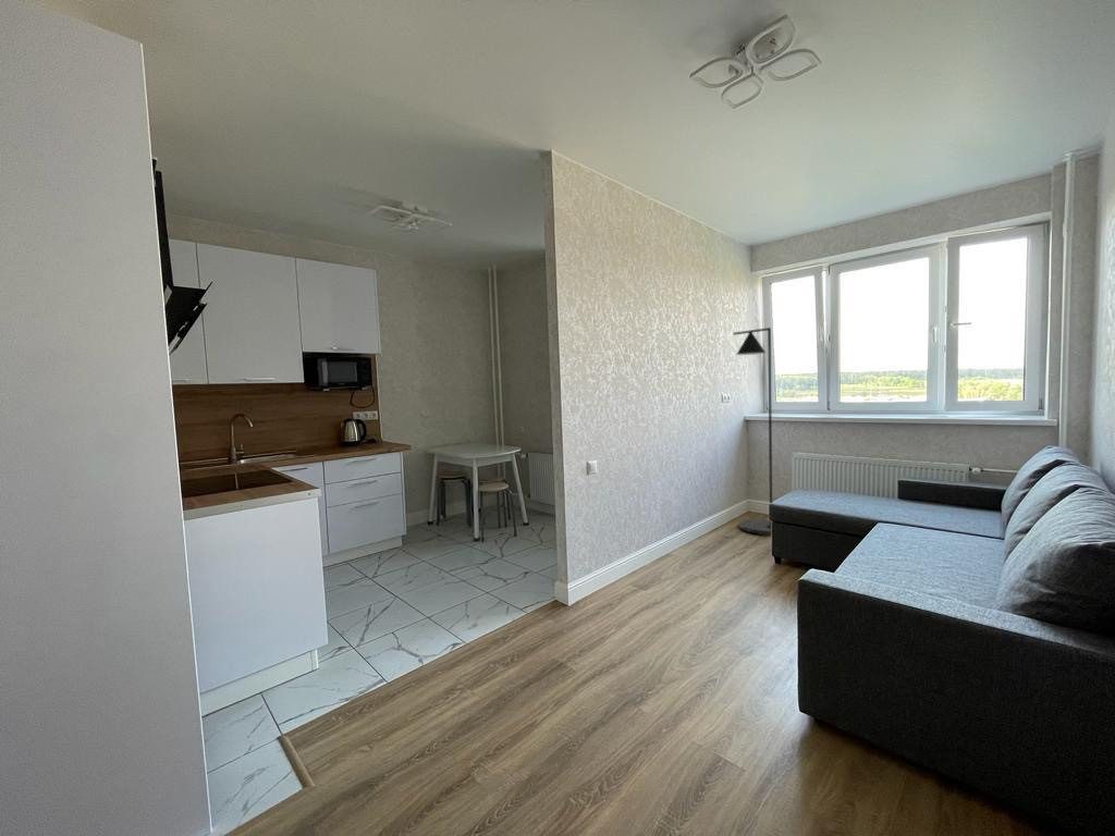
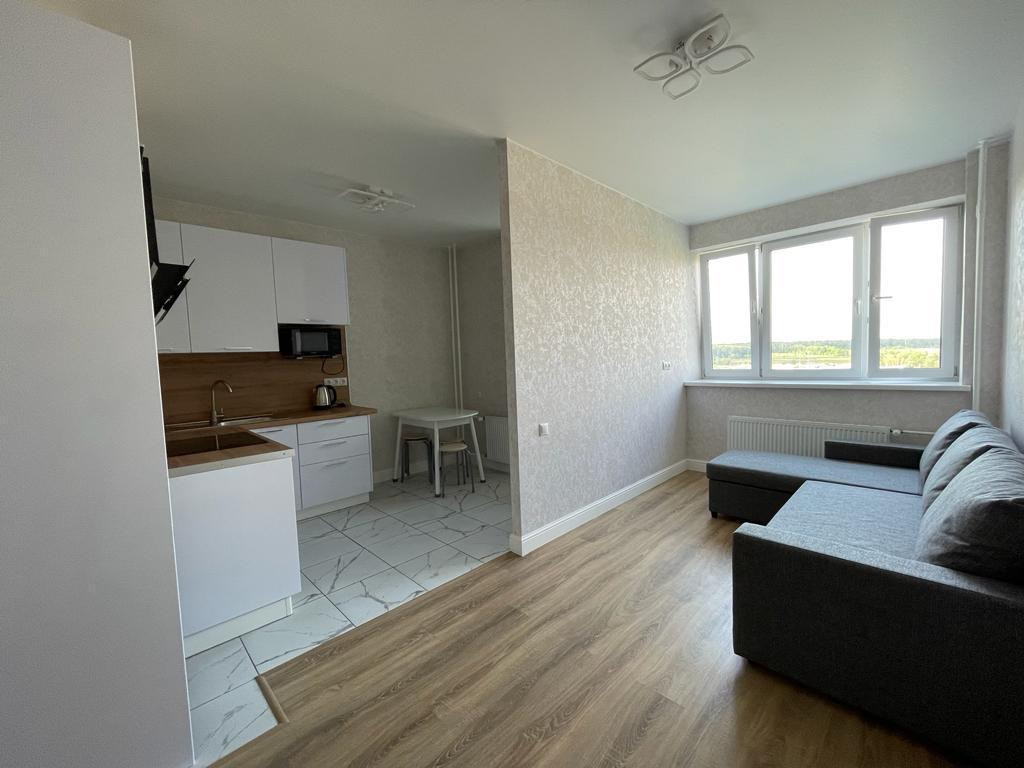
- floor lamp [732,327,773,536]
